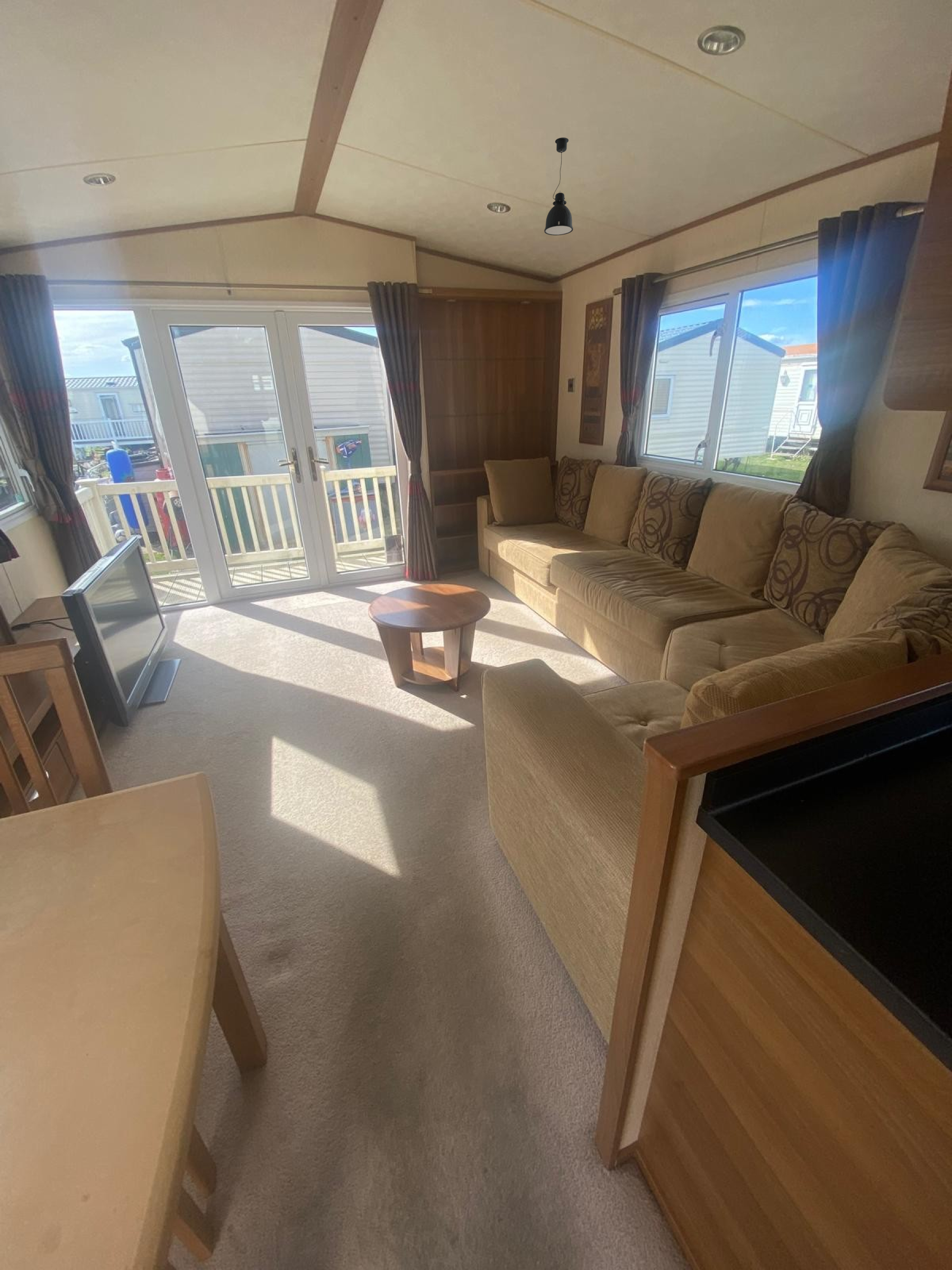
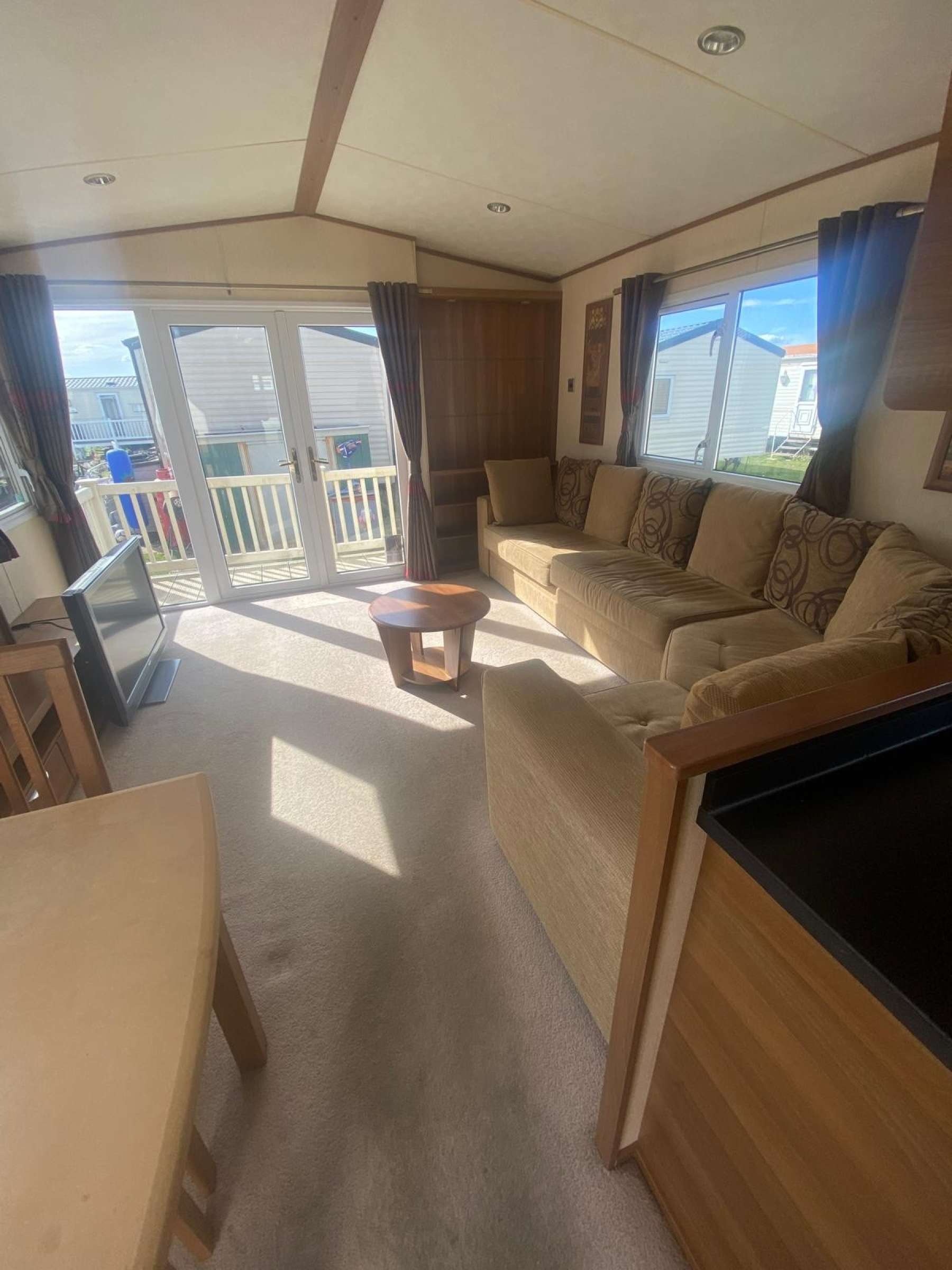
- pendant light [544,137,574,236]
